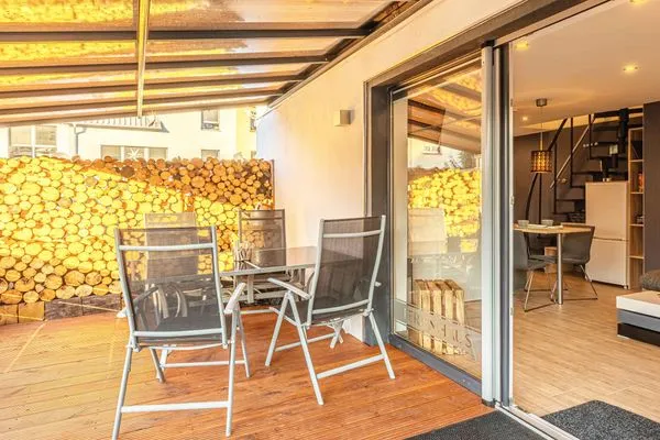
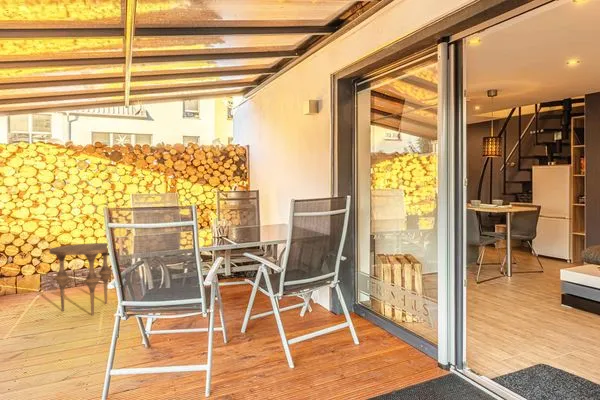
+ side table [48,242,113,316]
